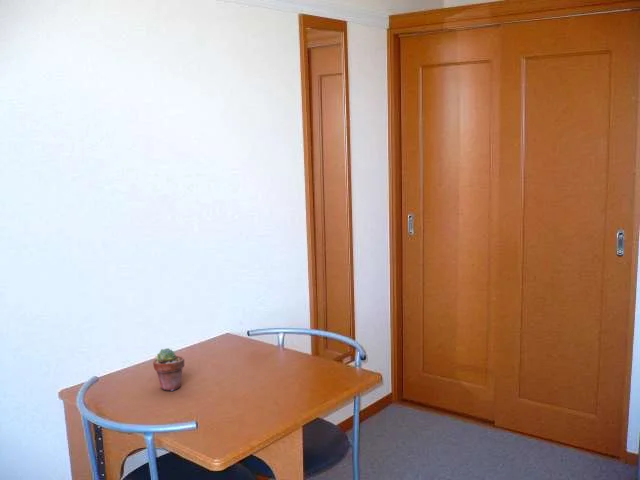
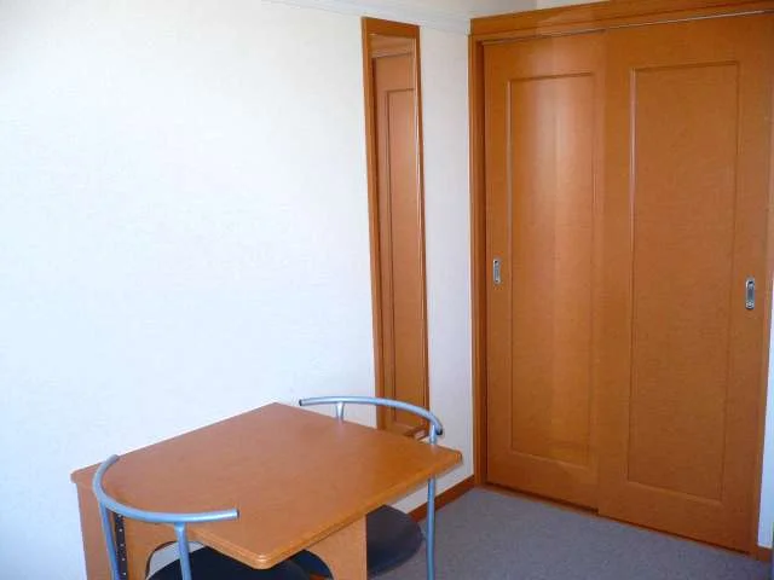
- potted succulent [152,347,185,392]
